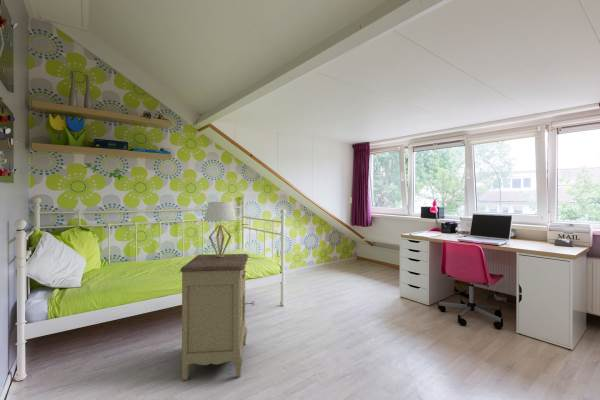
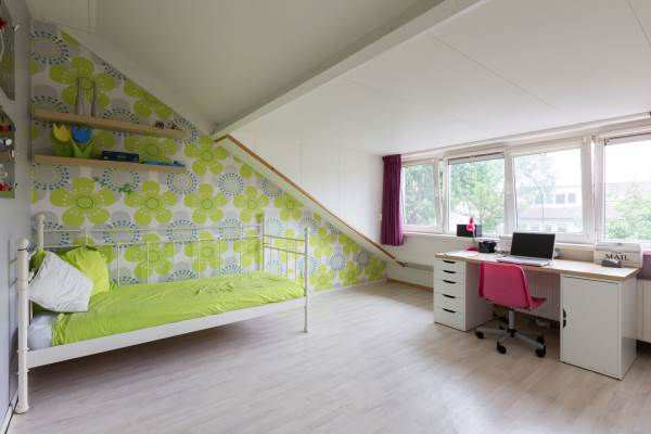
- table lamp [203,201,238,257]
- nightstand [180,253,256,381]
